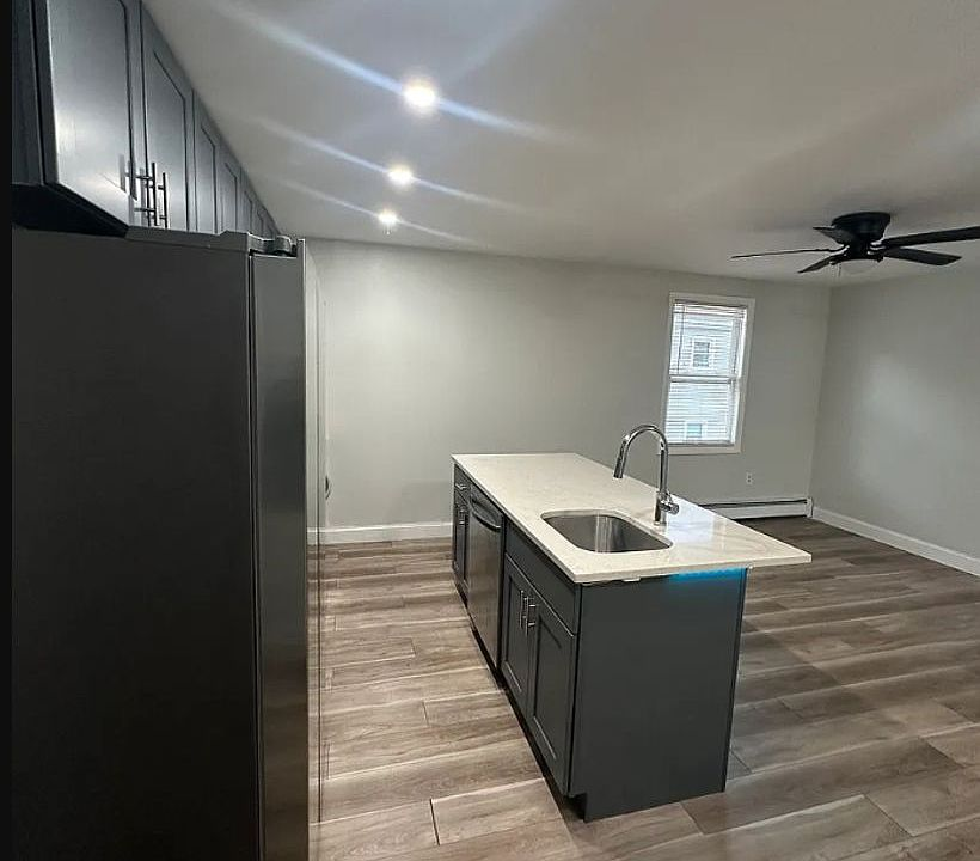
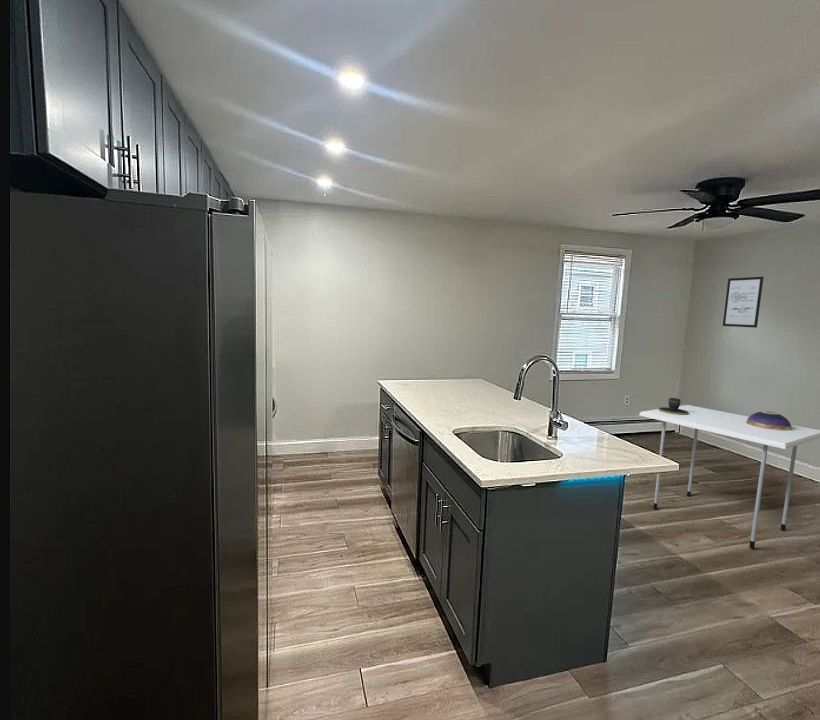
+ decorative bowl [746,410,792,431]
+ dining table [639,404,820,550]
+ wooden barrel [658,397,689,415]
+ wall art [722,276,764,329]
